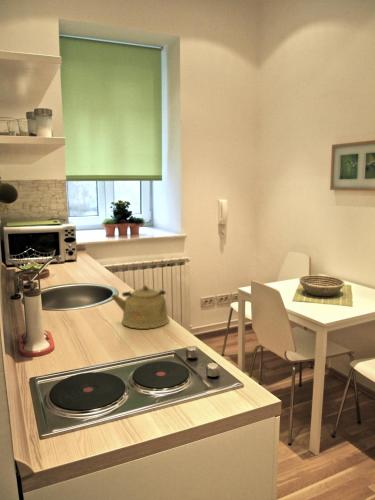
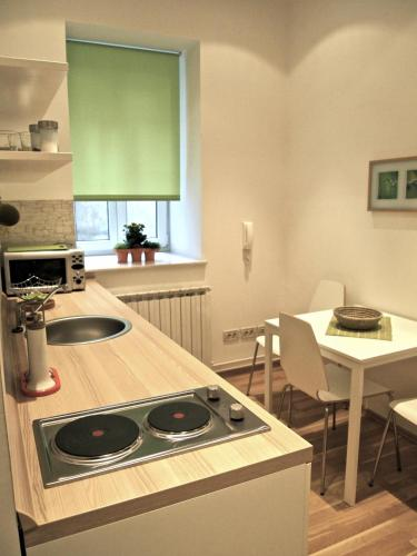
- kettle [110,284,170,330]
